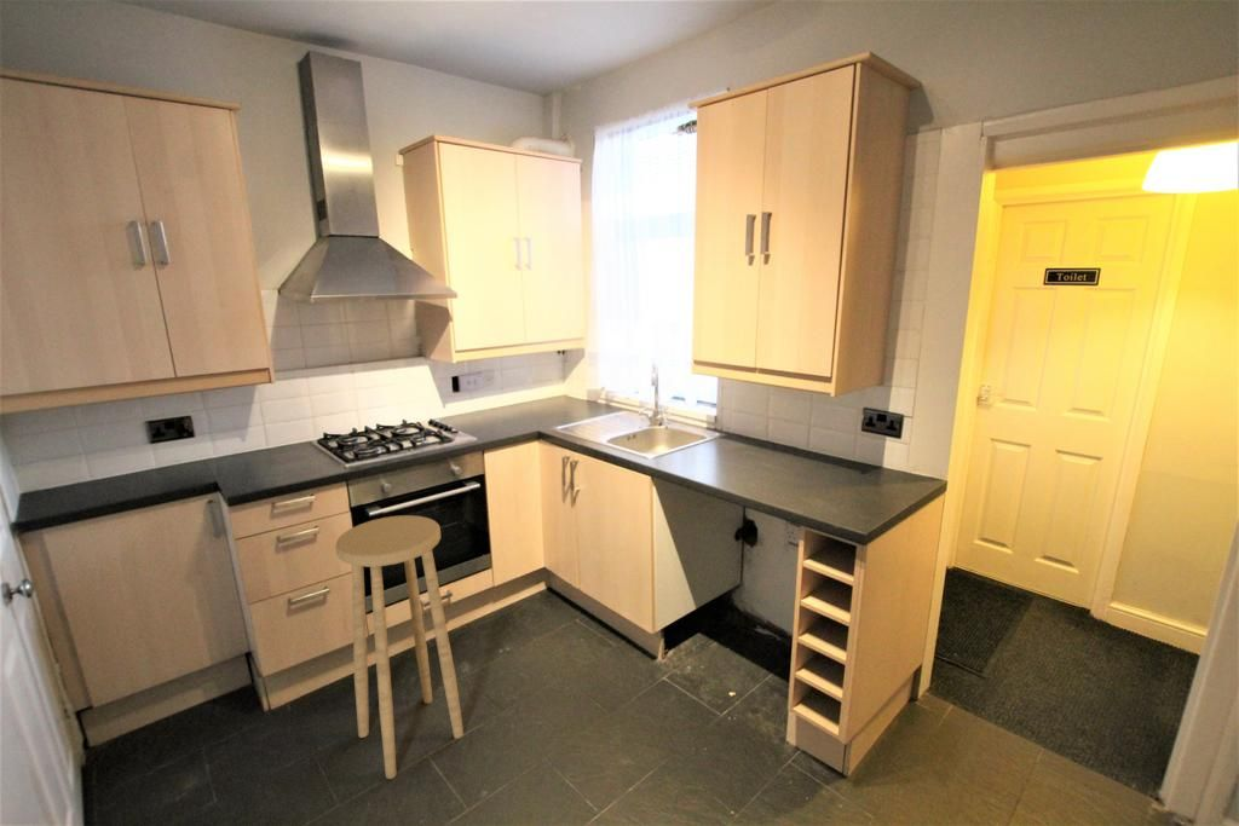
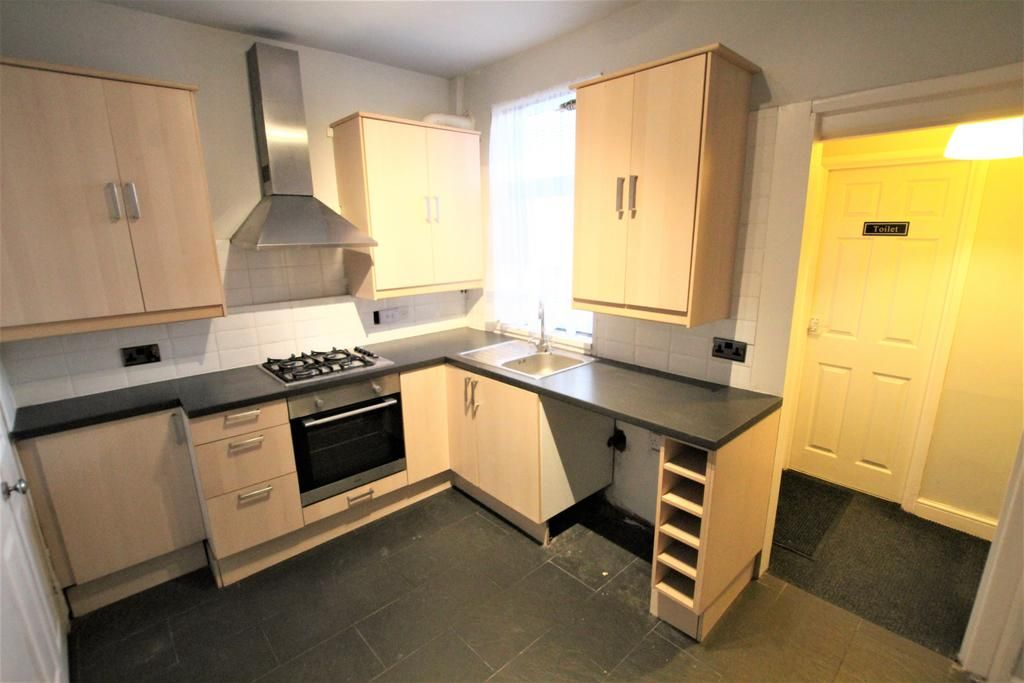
- stool [334,514,465,780]
